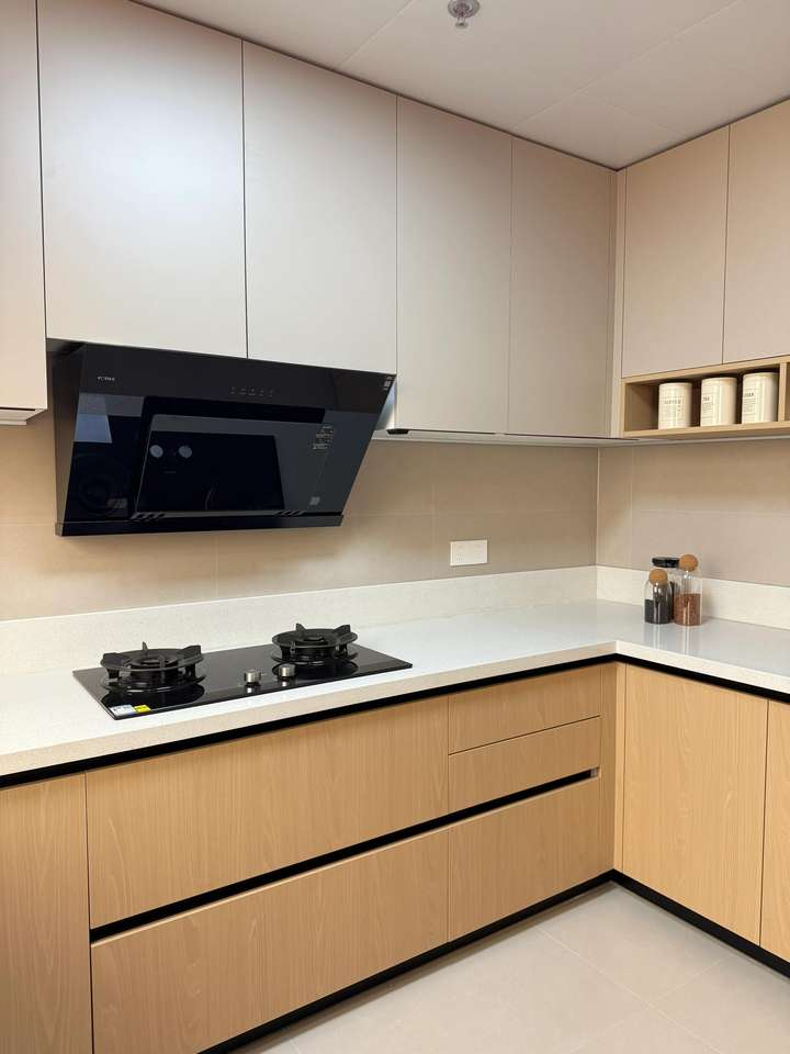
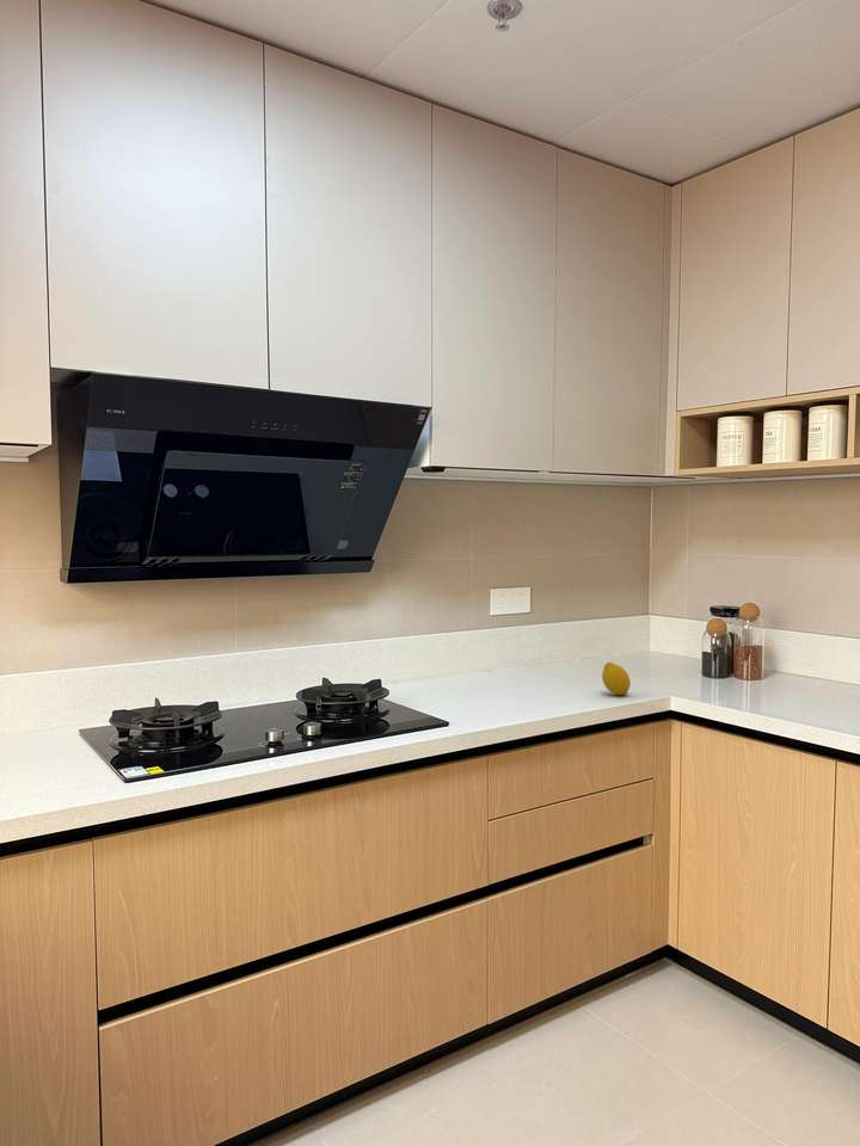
+ fruit [601,661,632,696]
